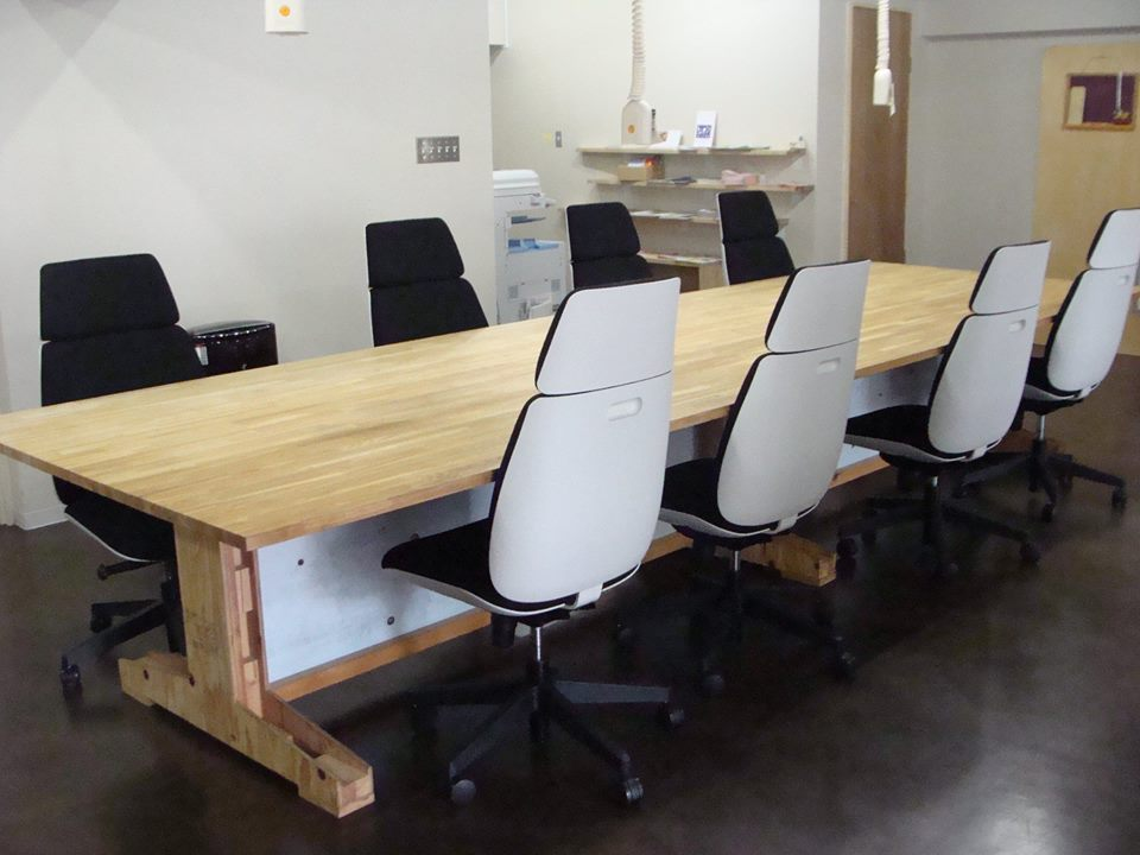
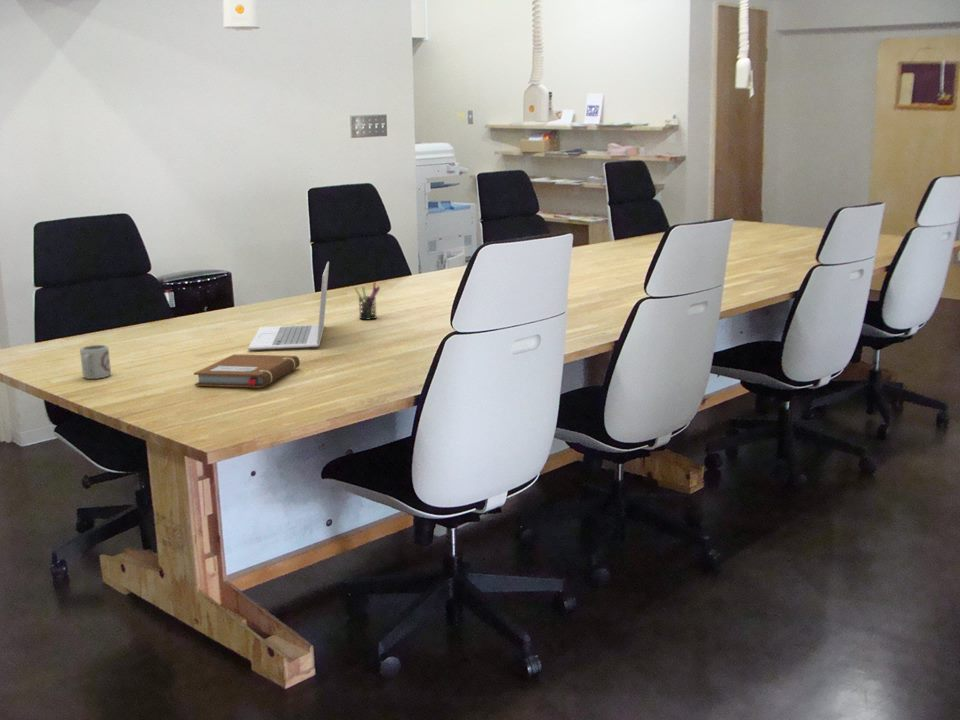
+ pen holder [353,281,381,321]
+ cup [79,344,112,380]
+ laptop [247,261,330,351]
+ notebook [193,353,301,389]
